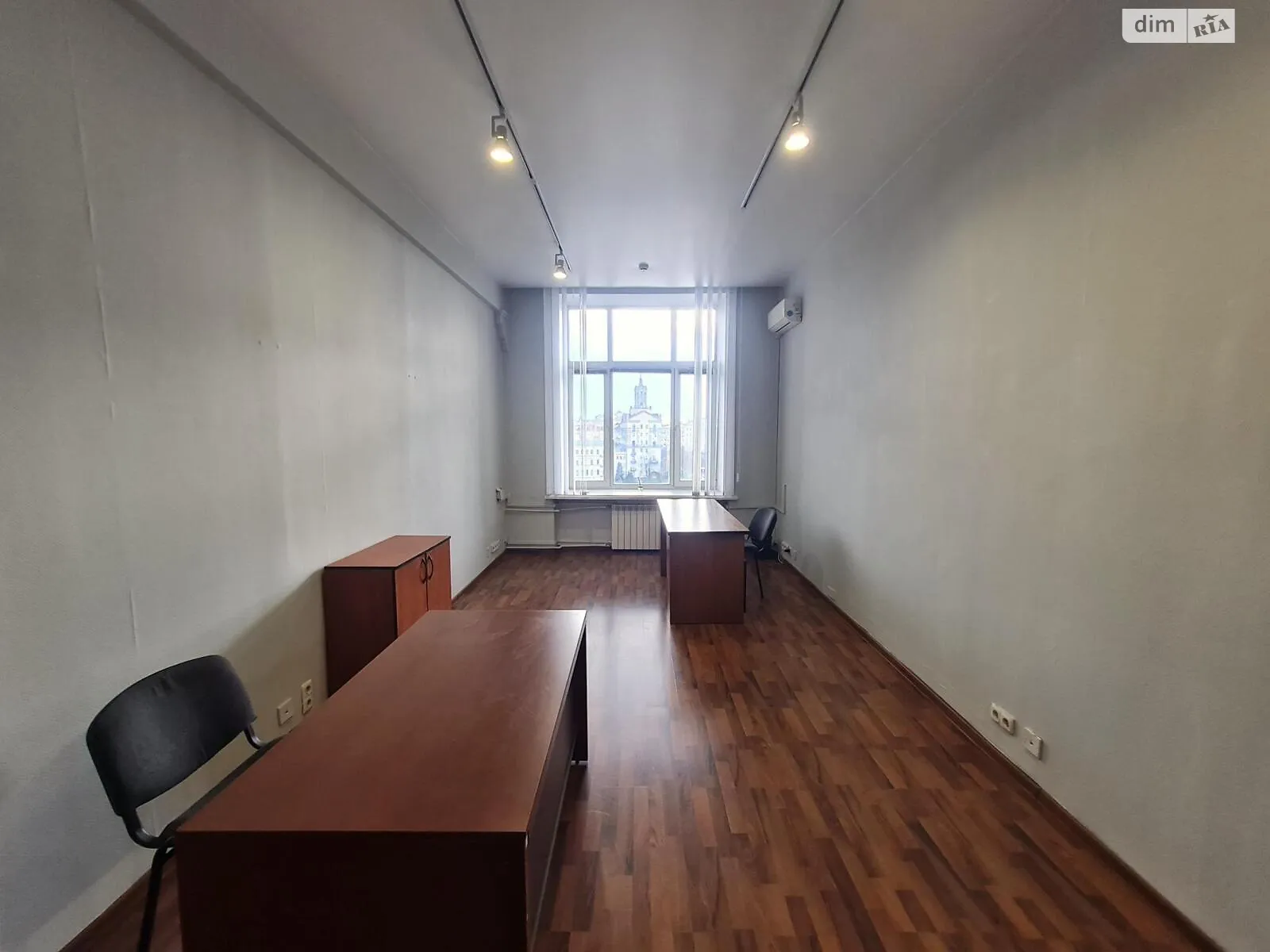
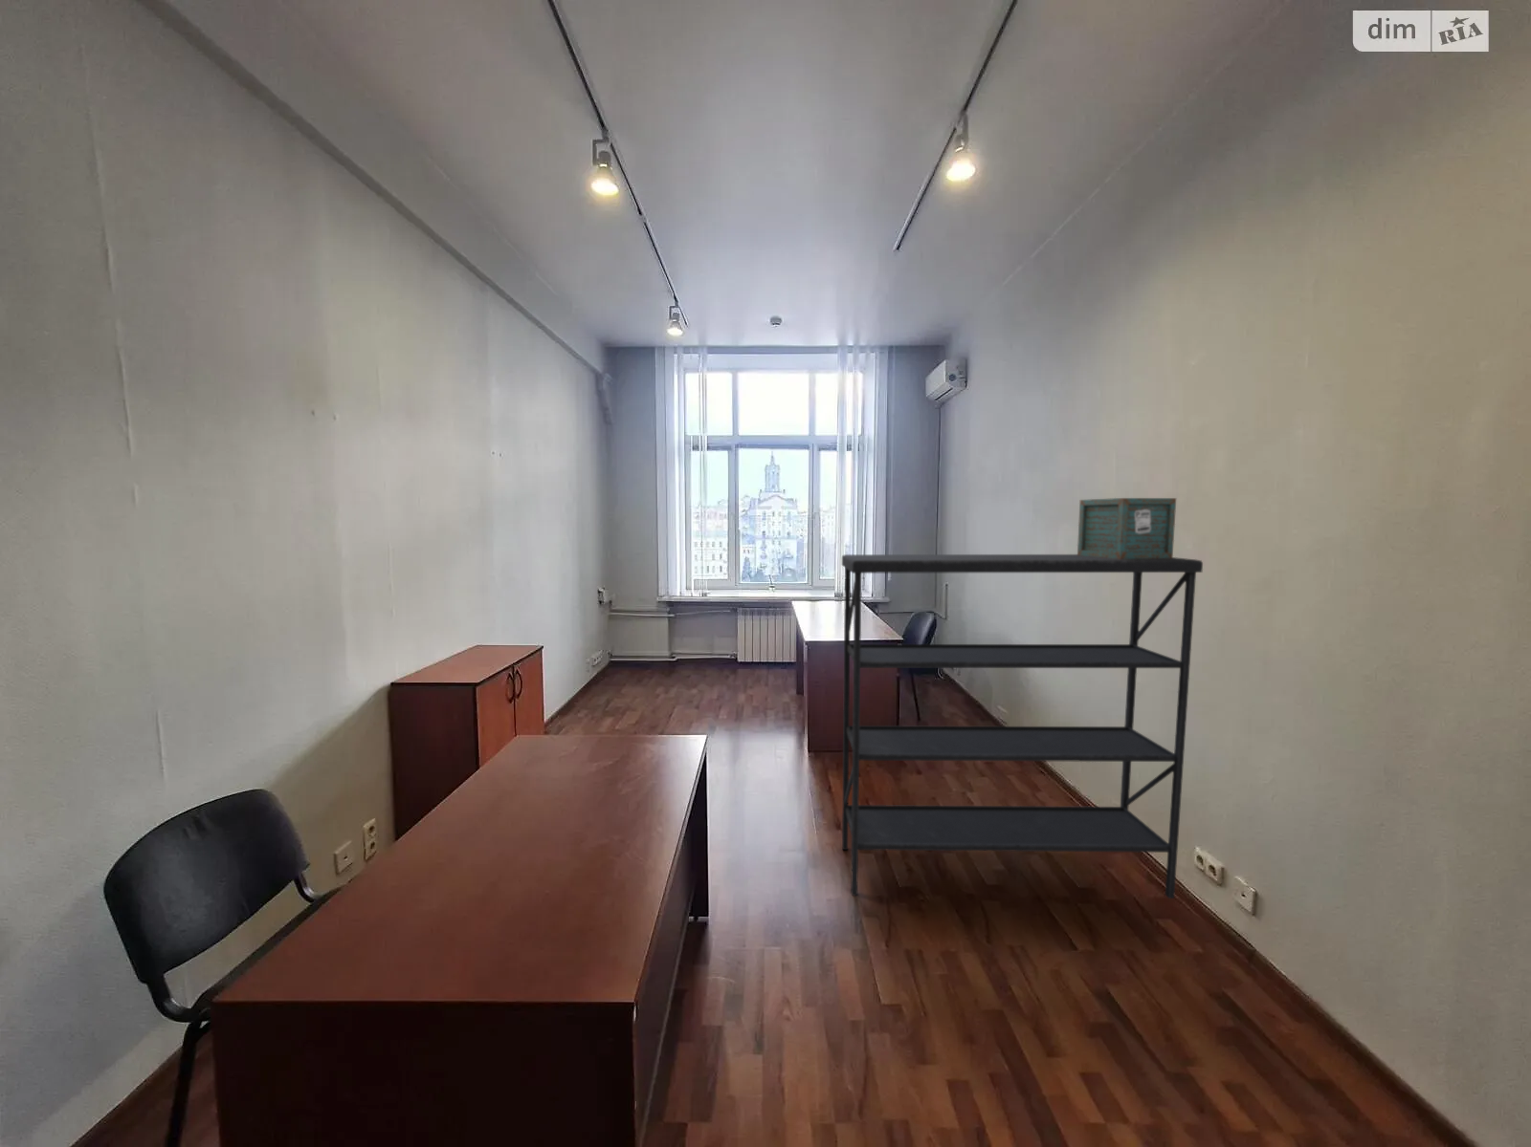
+ shelving unit [841,553,1204,900]
+ wooden crate [1077,498,1177,559]
